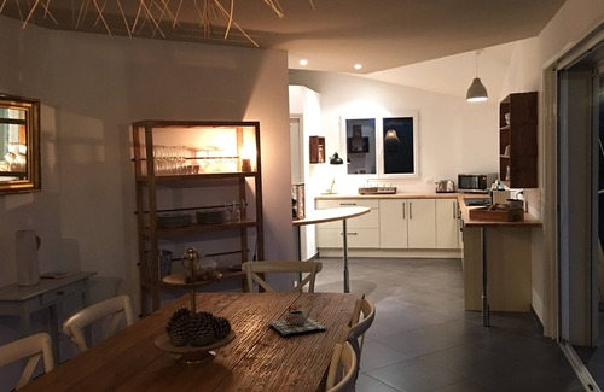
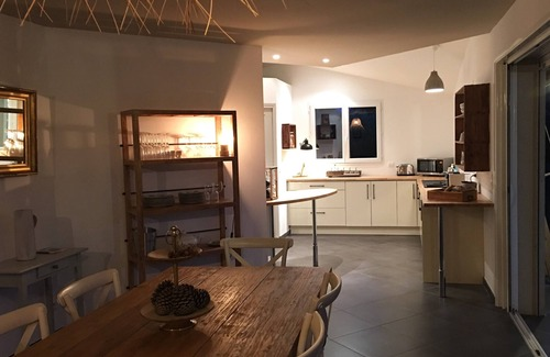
- teapot [266,305,329,337]
